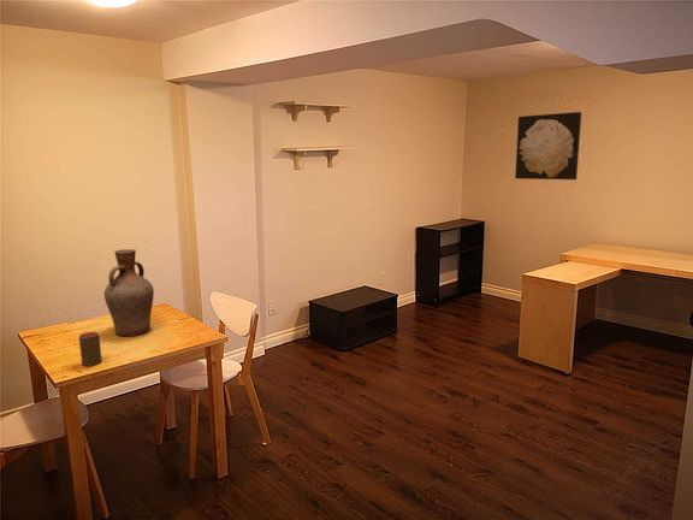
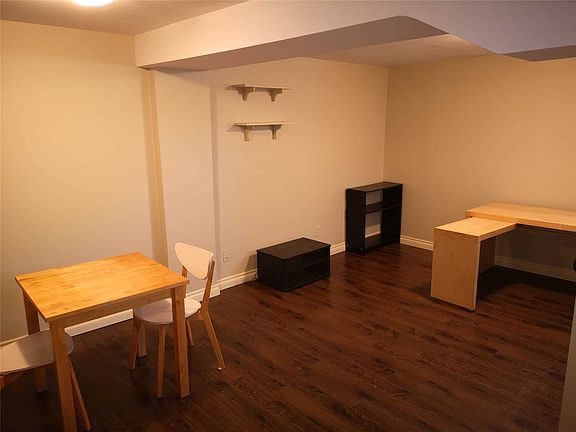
- vase [103,248,155,337]
- cup [78,331,103,367]
- wall art [514,111,582,181]
